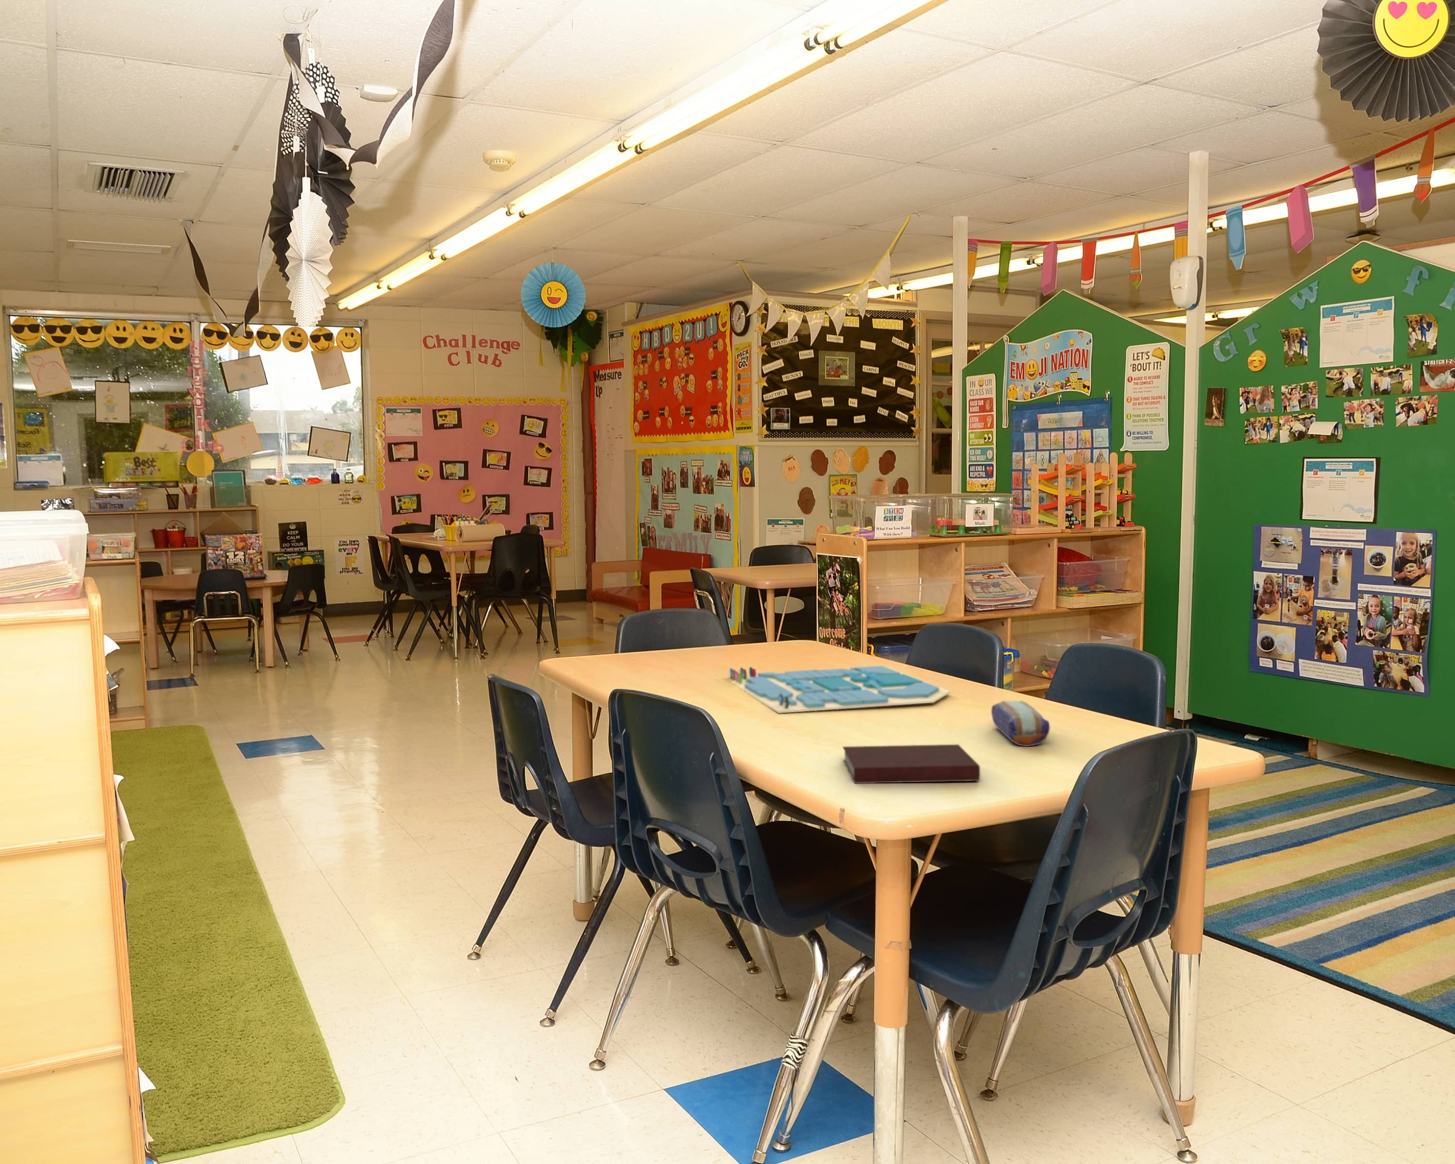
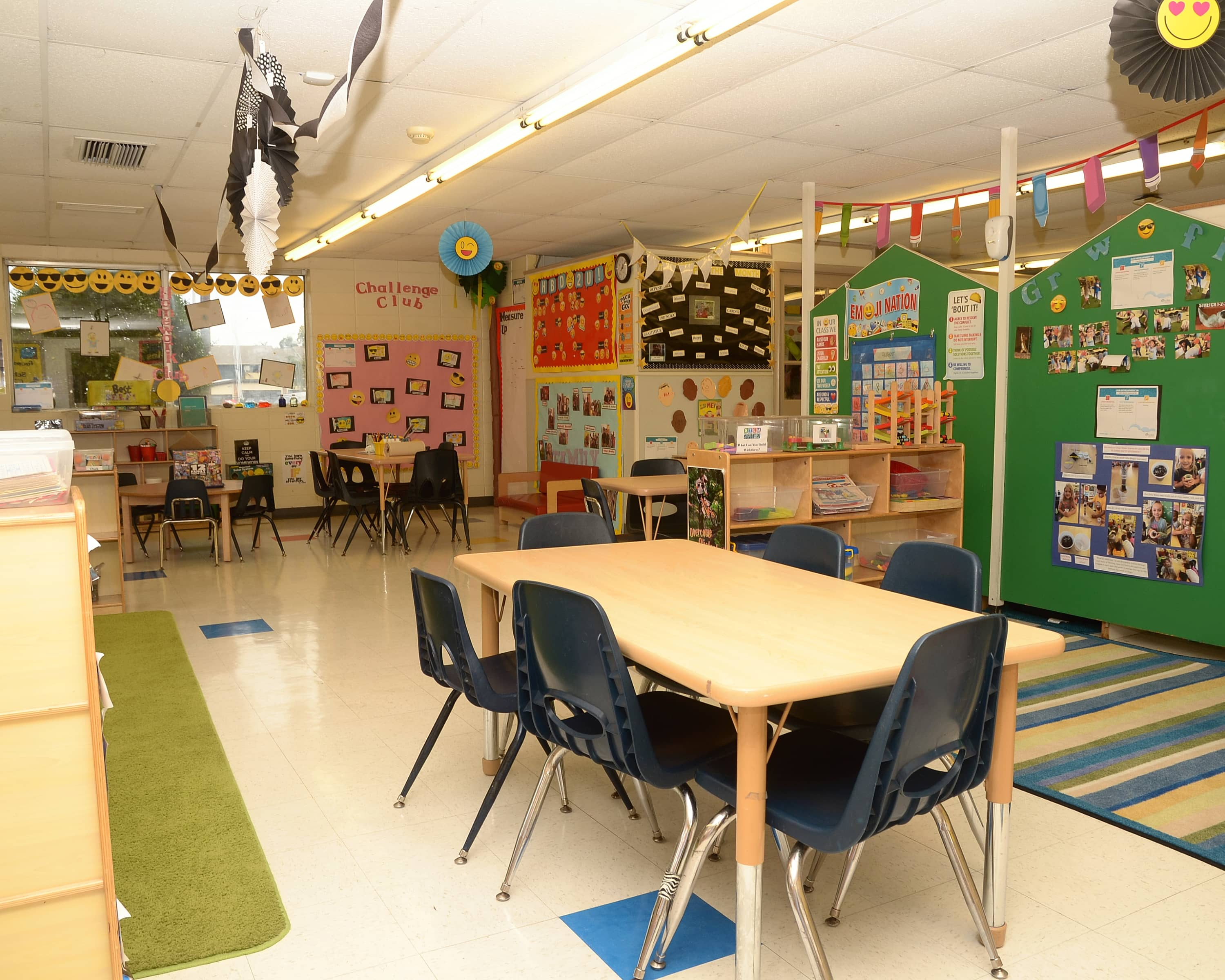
- pencil case [991,701,1050,747]
- board game [729,665,950,714]
- notebook [842,744,981,784]
